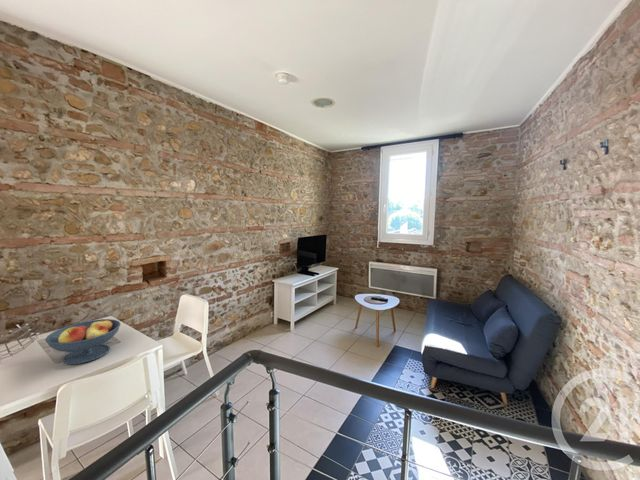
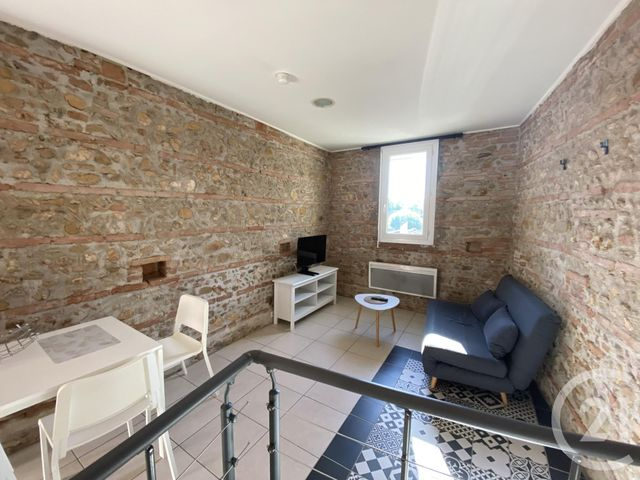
- fruit bowl [44,318,121,365]
